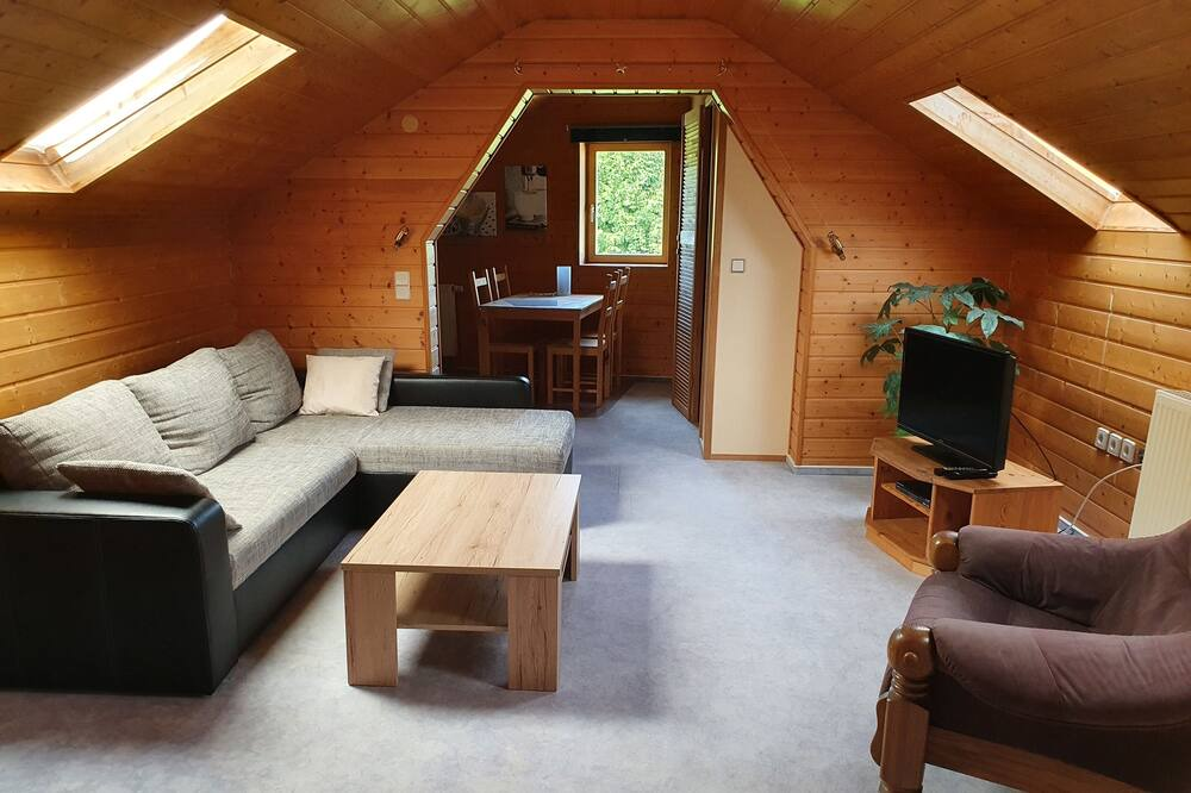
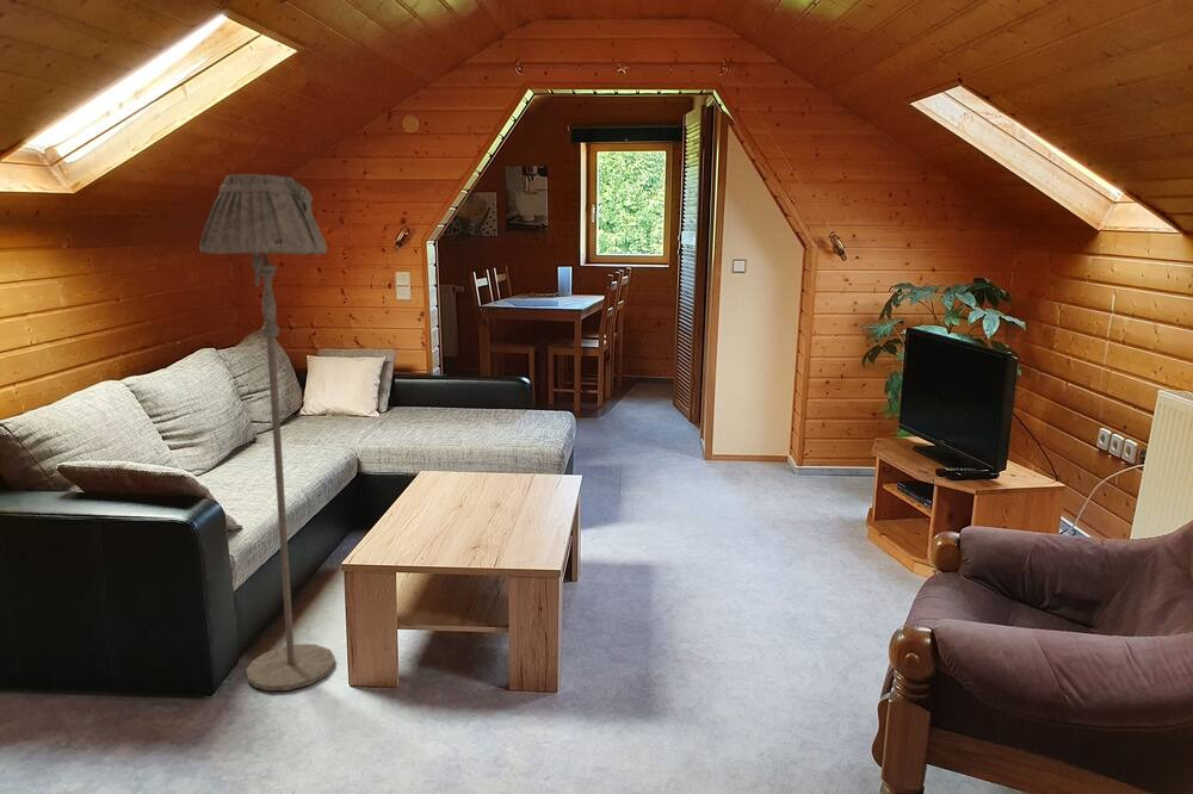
+ floor lamp [199,173,335,691]
